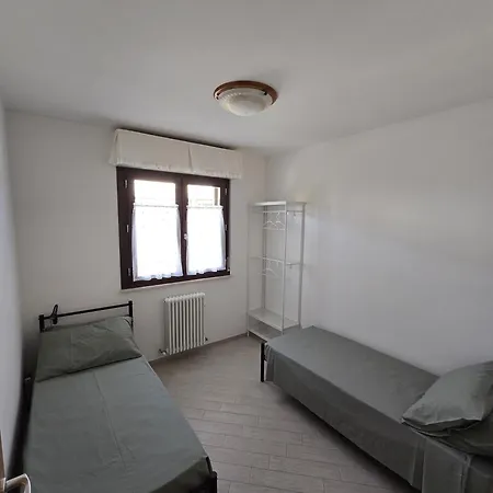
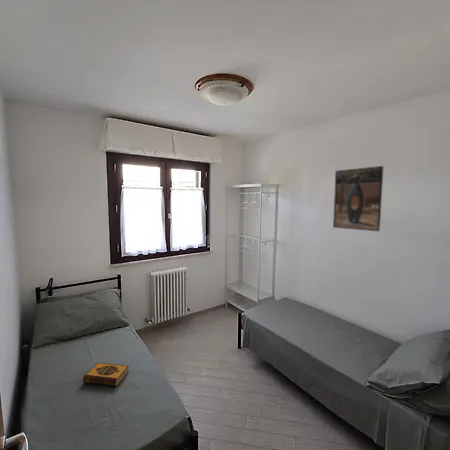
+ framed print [332,165,385,232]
+ hardback book [82,362,130,387]
